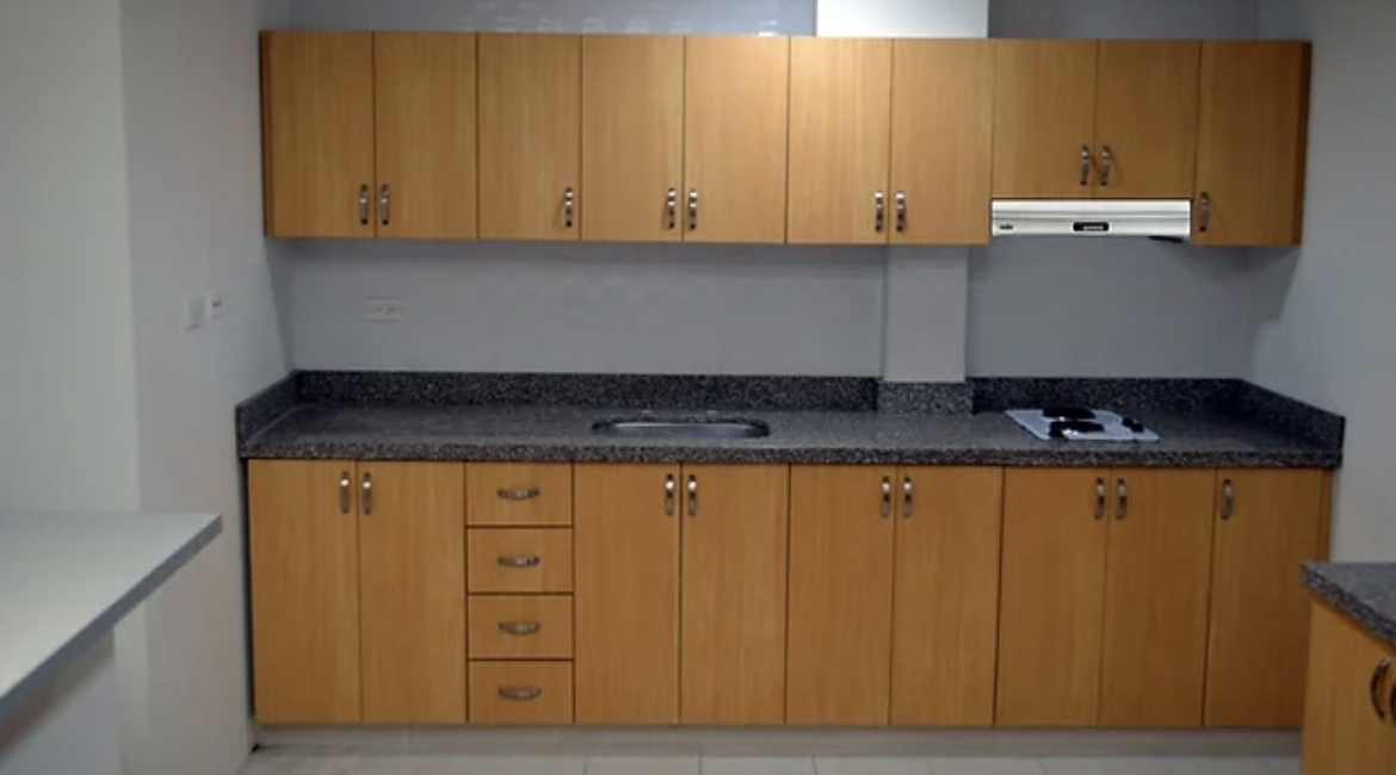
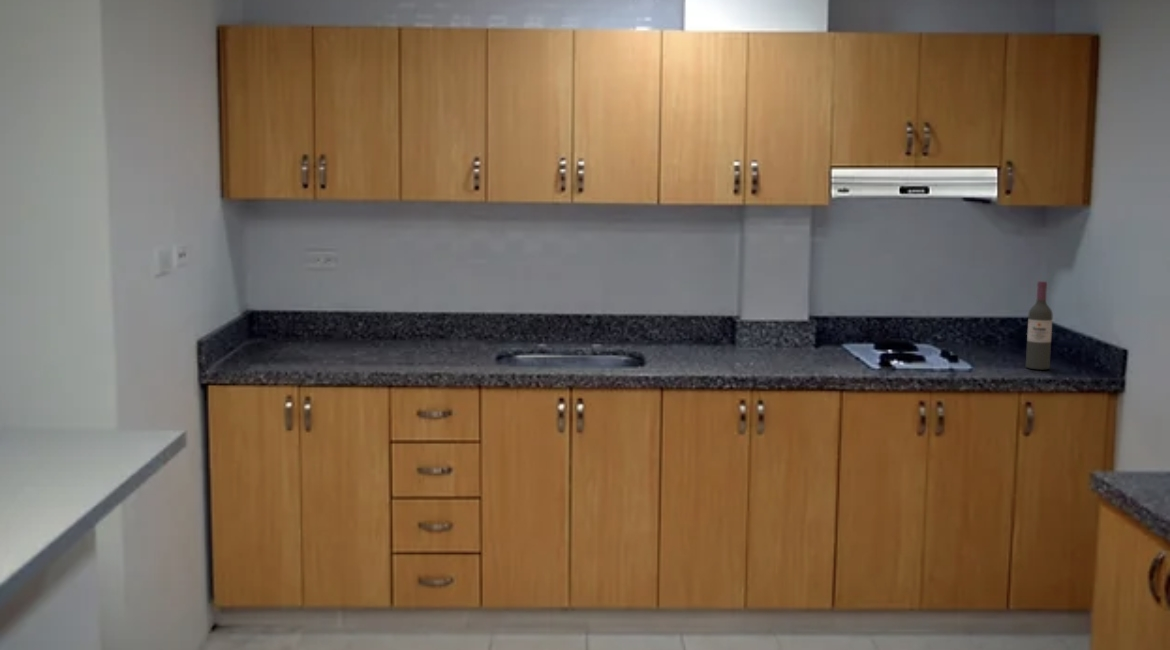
+ wine bottle [1025,280,1053,371]
